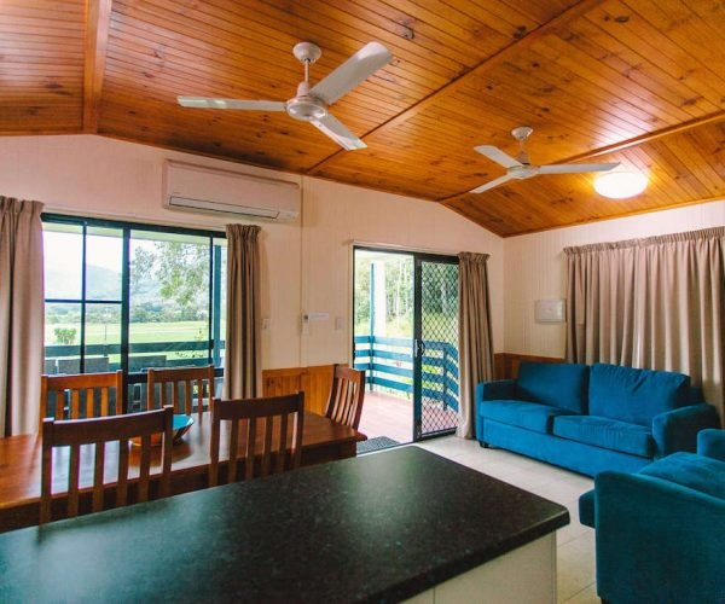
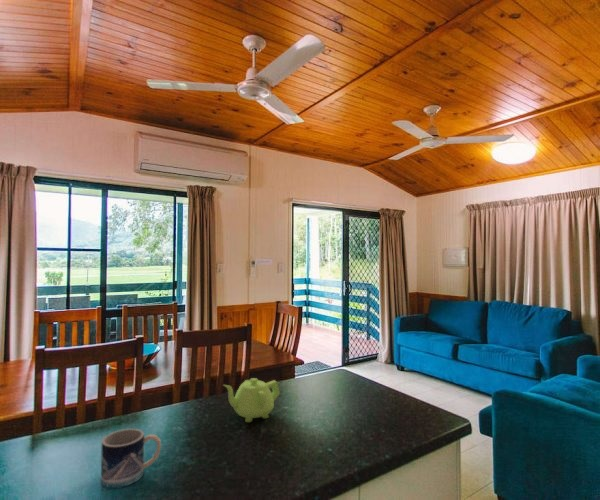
+ mug [100,428,162,489]
+ teapot [222,377,281,423]
